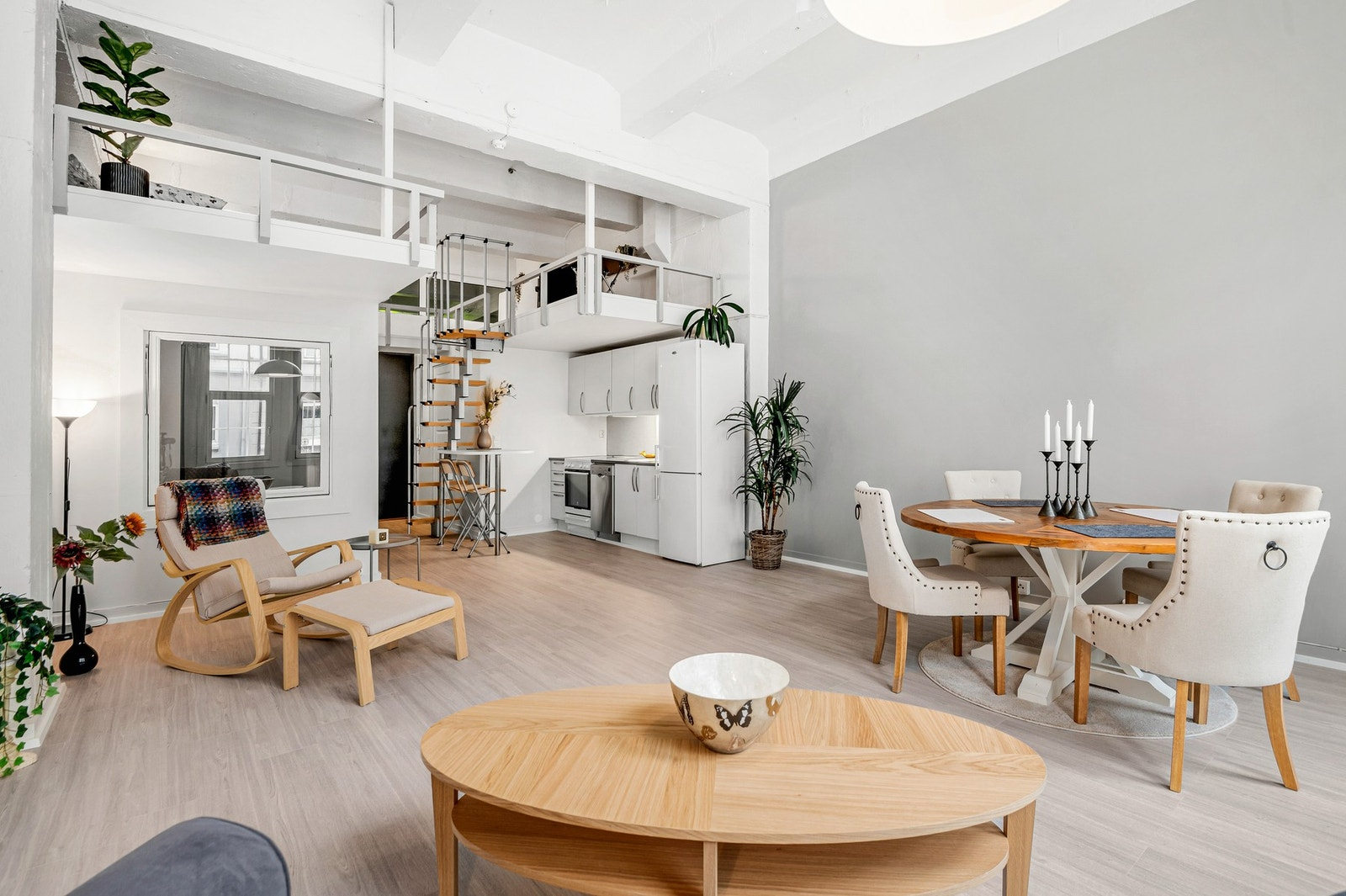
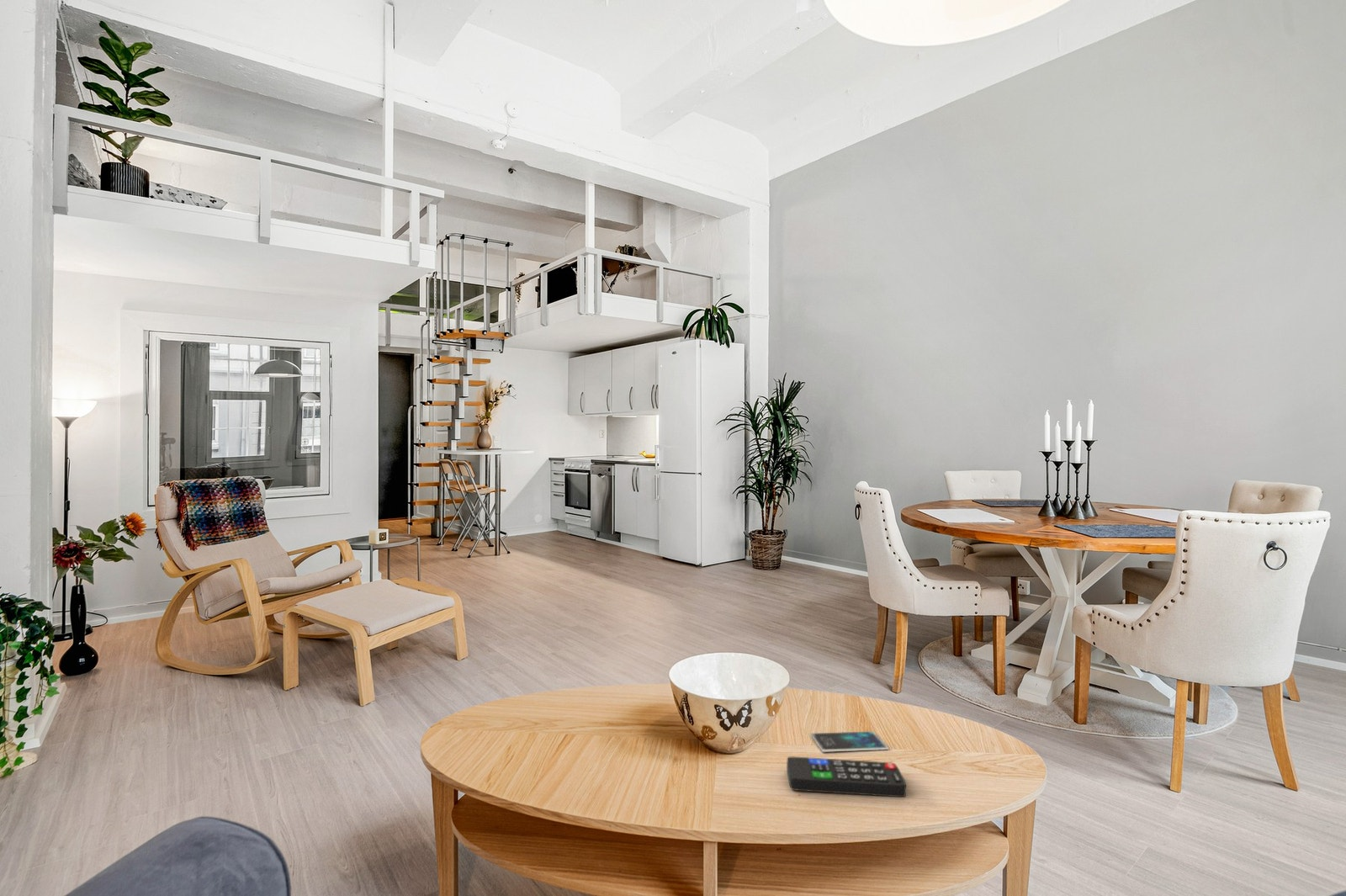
+ remote control [786,756,907,798]
+ smartphone [809,730,889,753]
